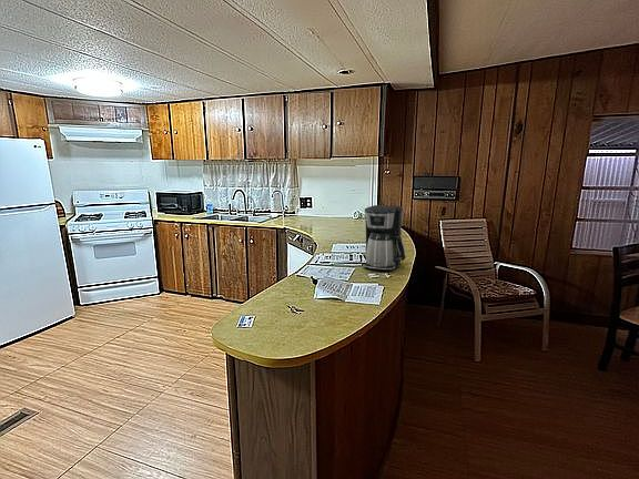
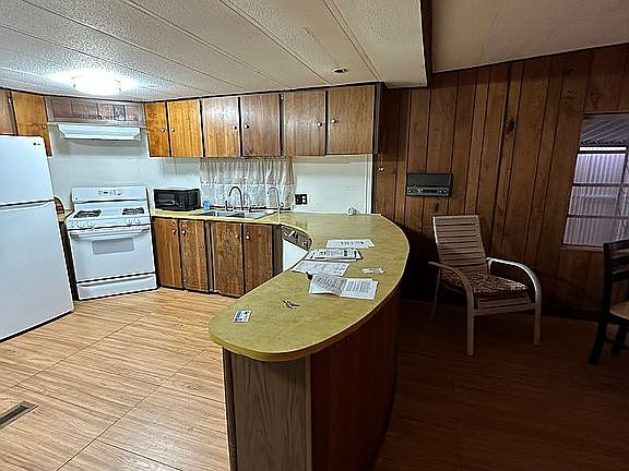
- coffee maker [362,204,407,272]
